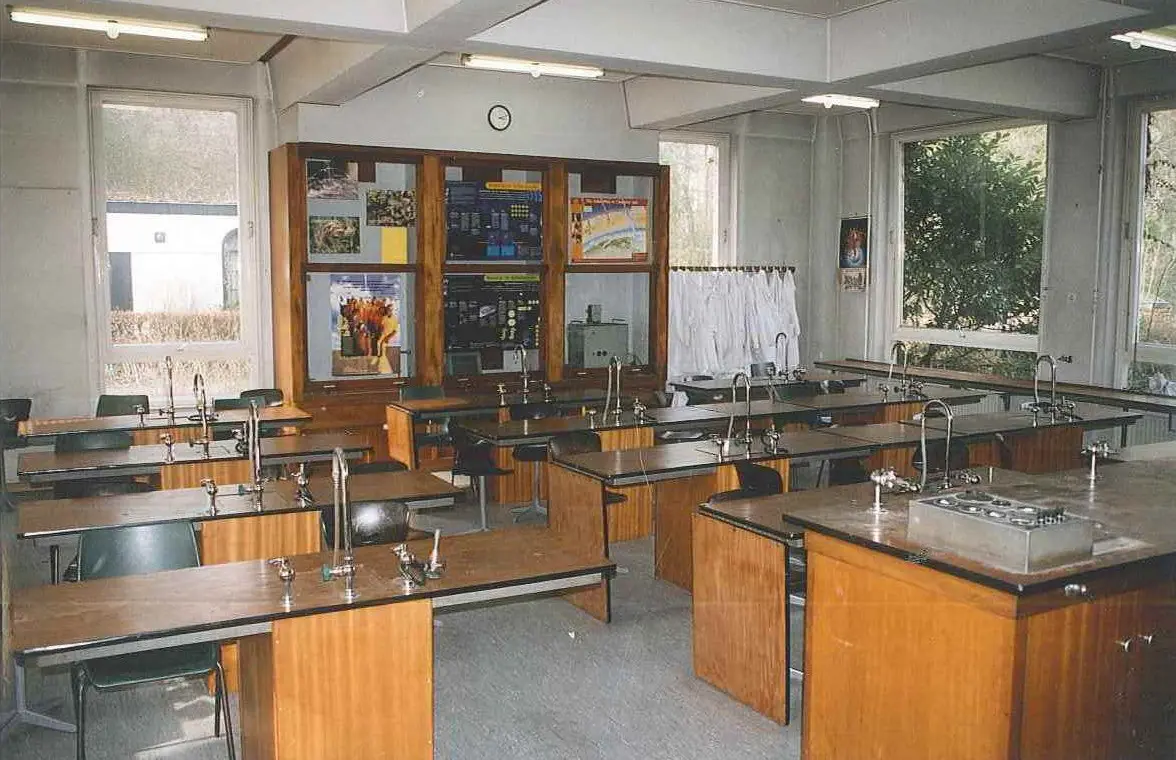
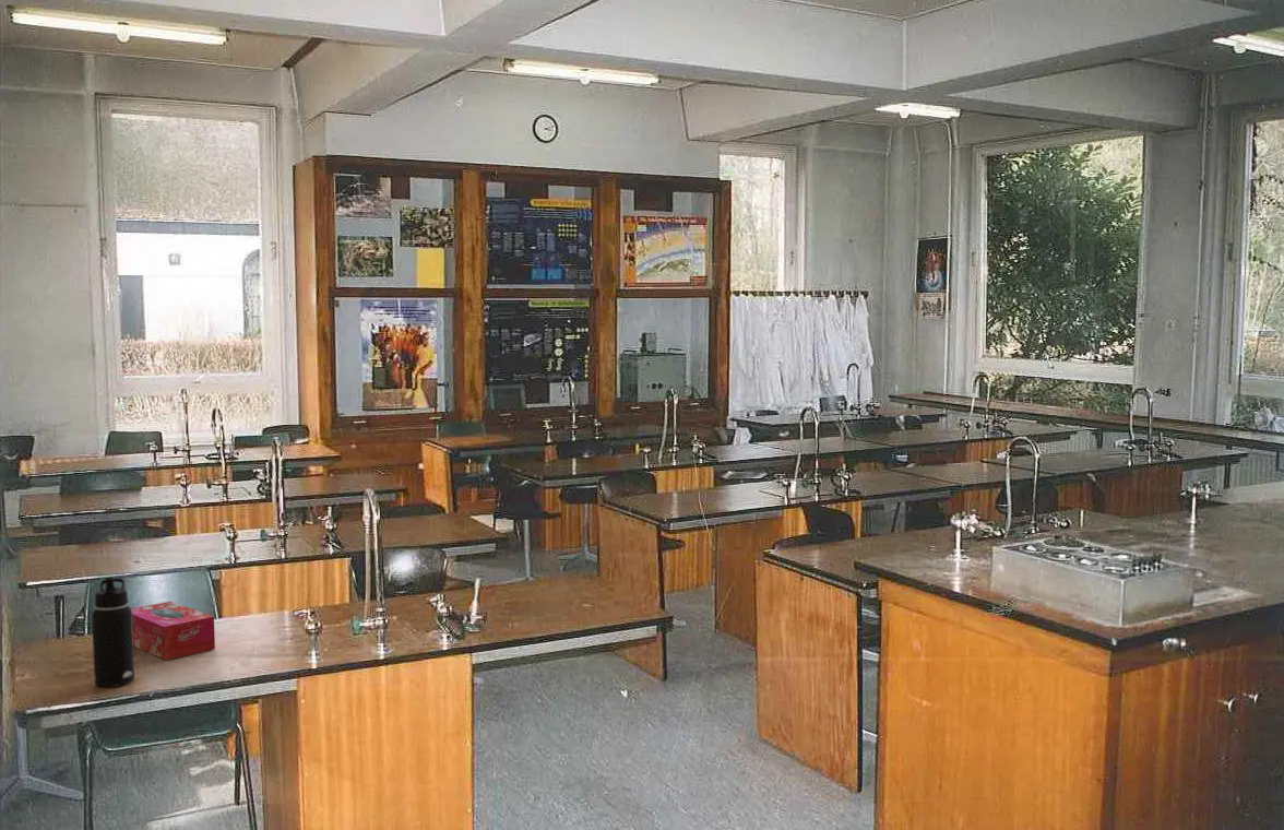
+ tissue box [131,601,216,661]
+ water bottle [91,576,135,688]
